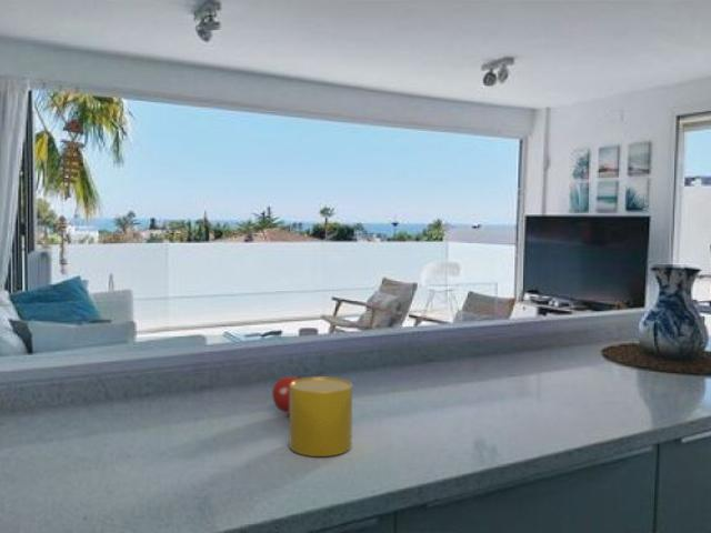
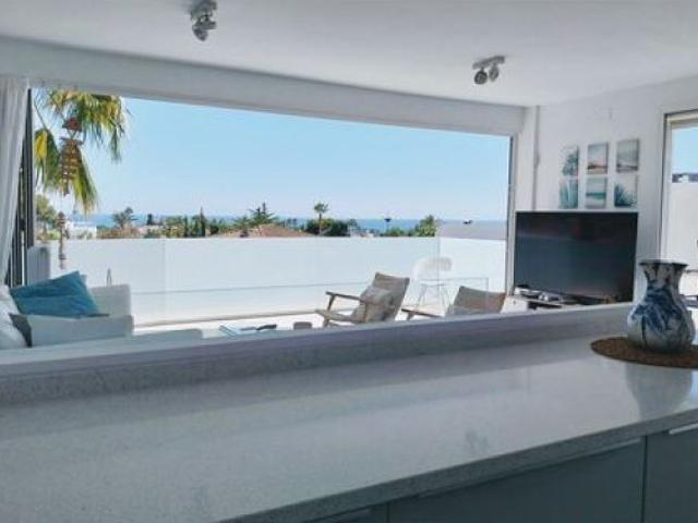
- fruit [271,375,303,415]
- cup [288,376,353,457]
